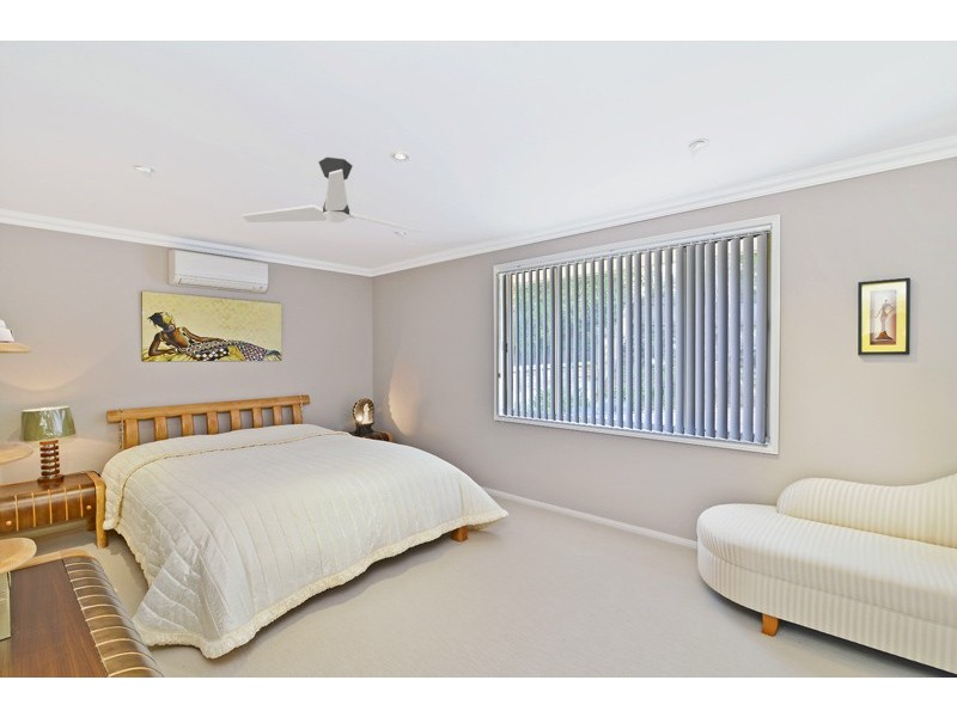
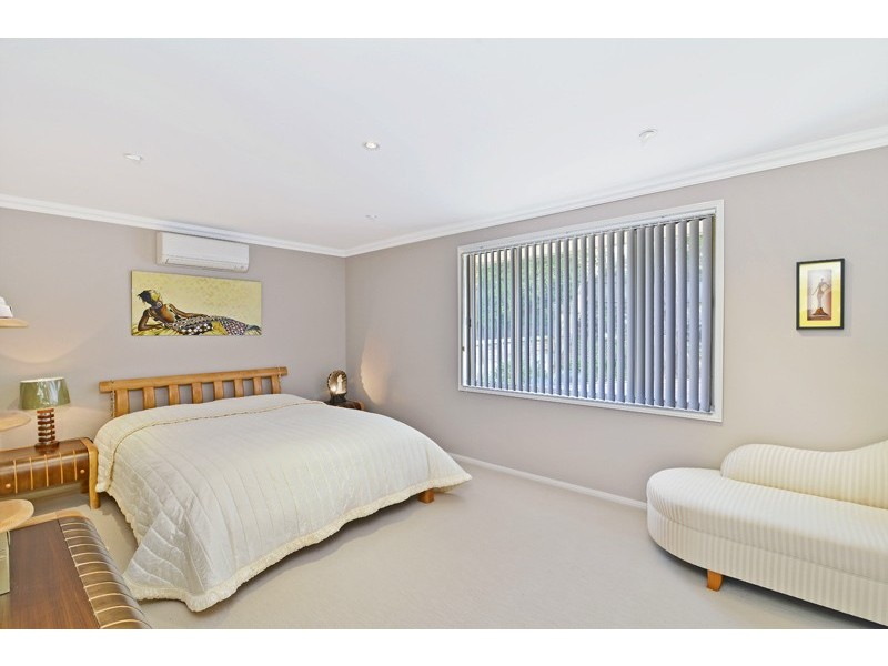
- ceiling fan [240,157,422,234]
